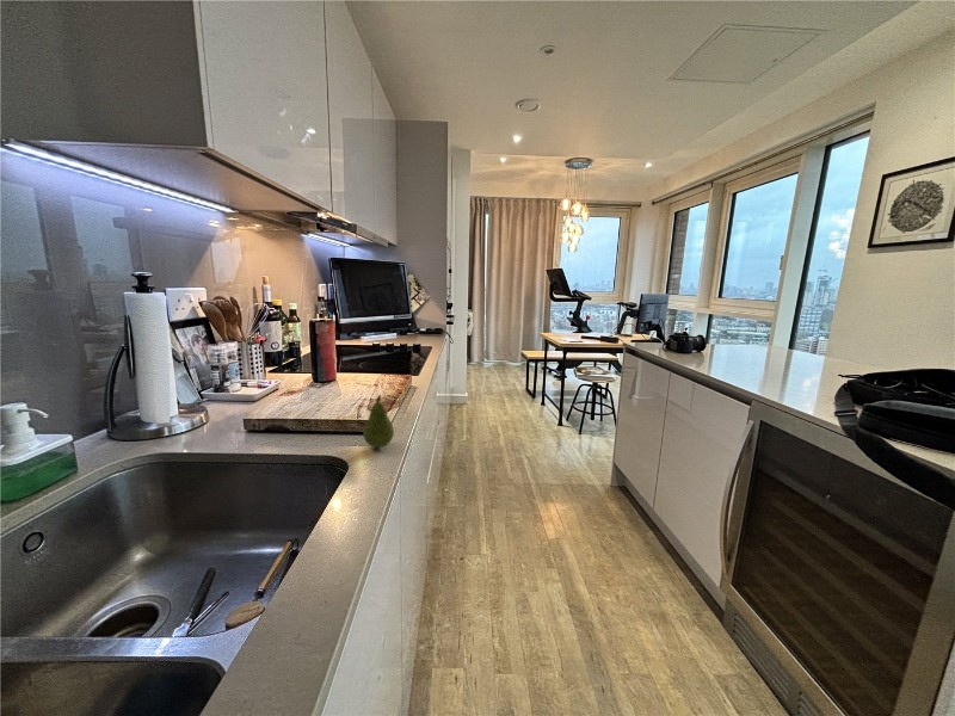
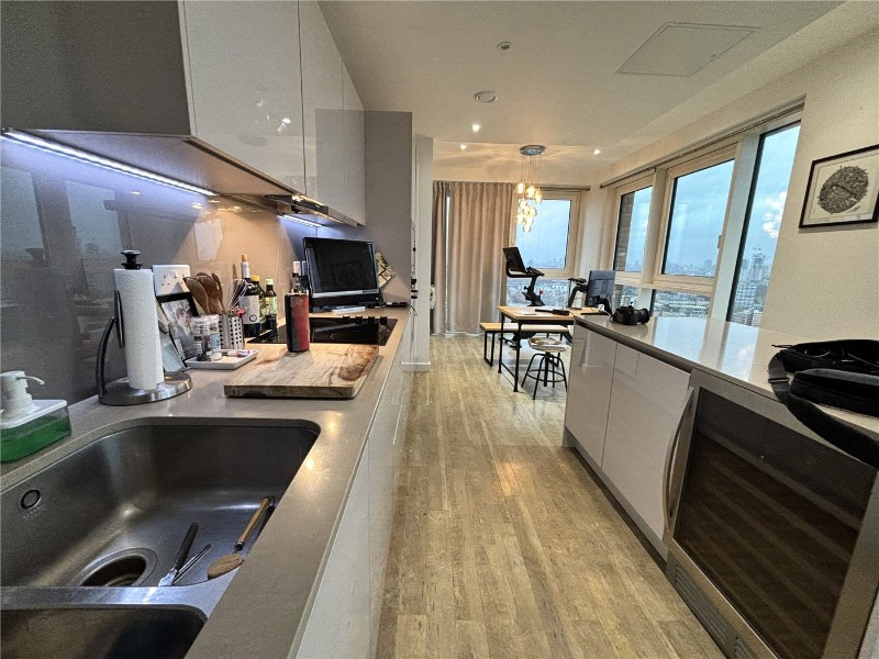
- fruit [362,394,395,449]
